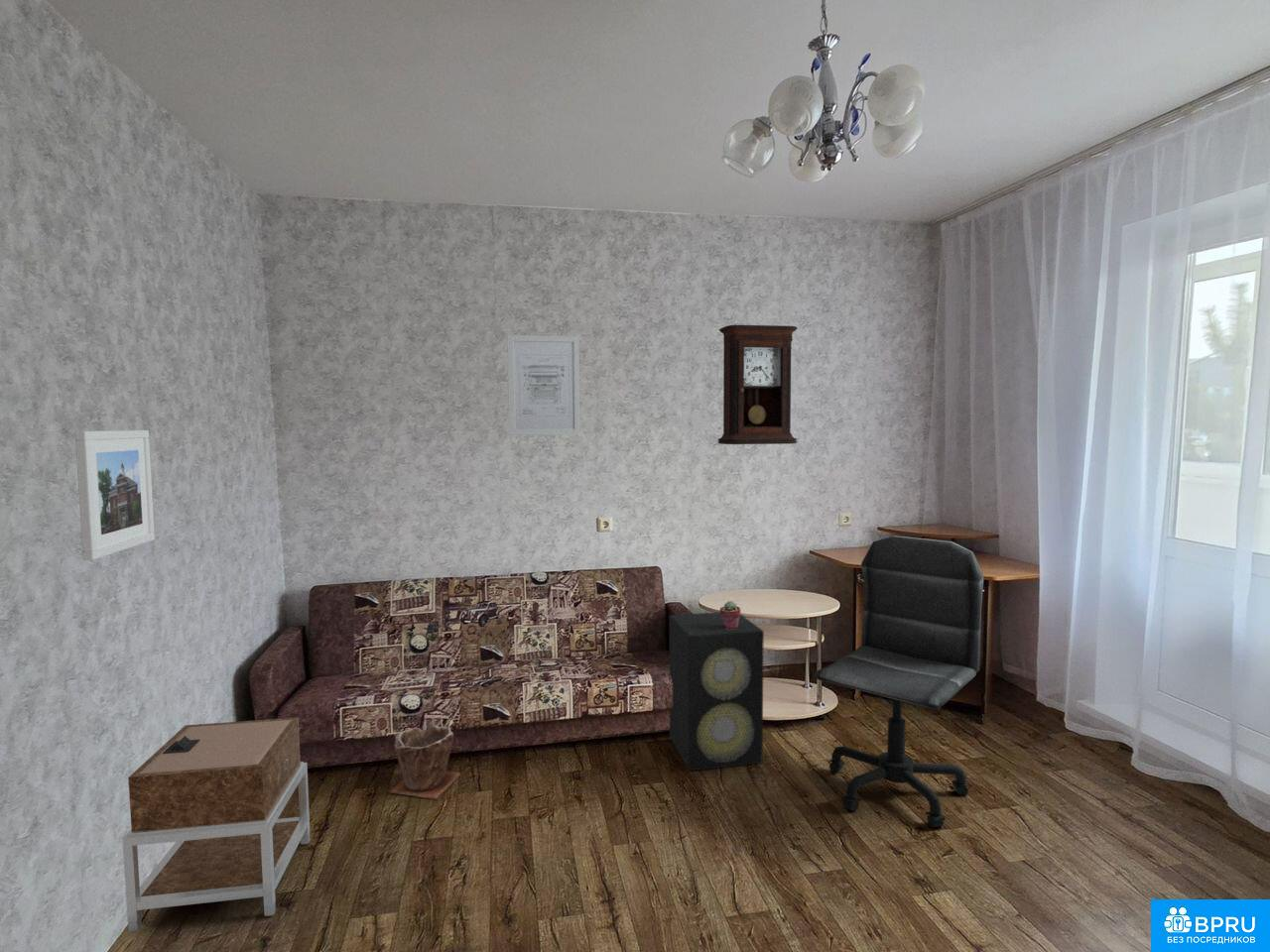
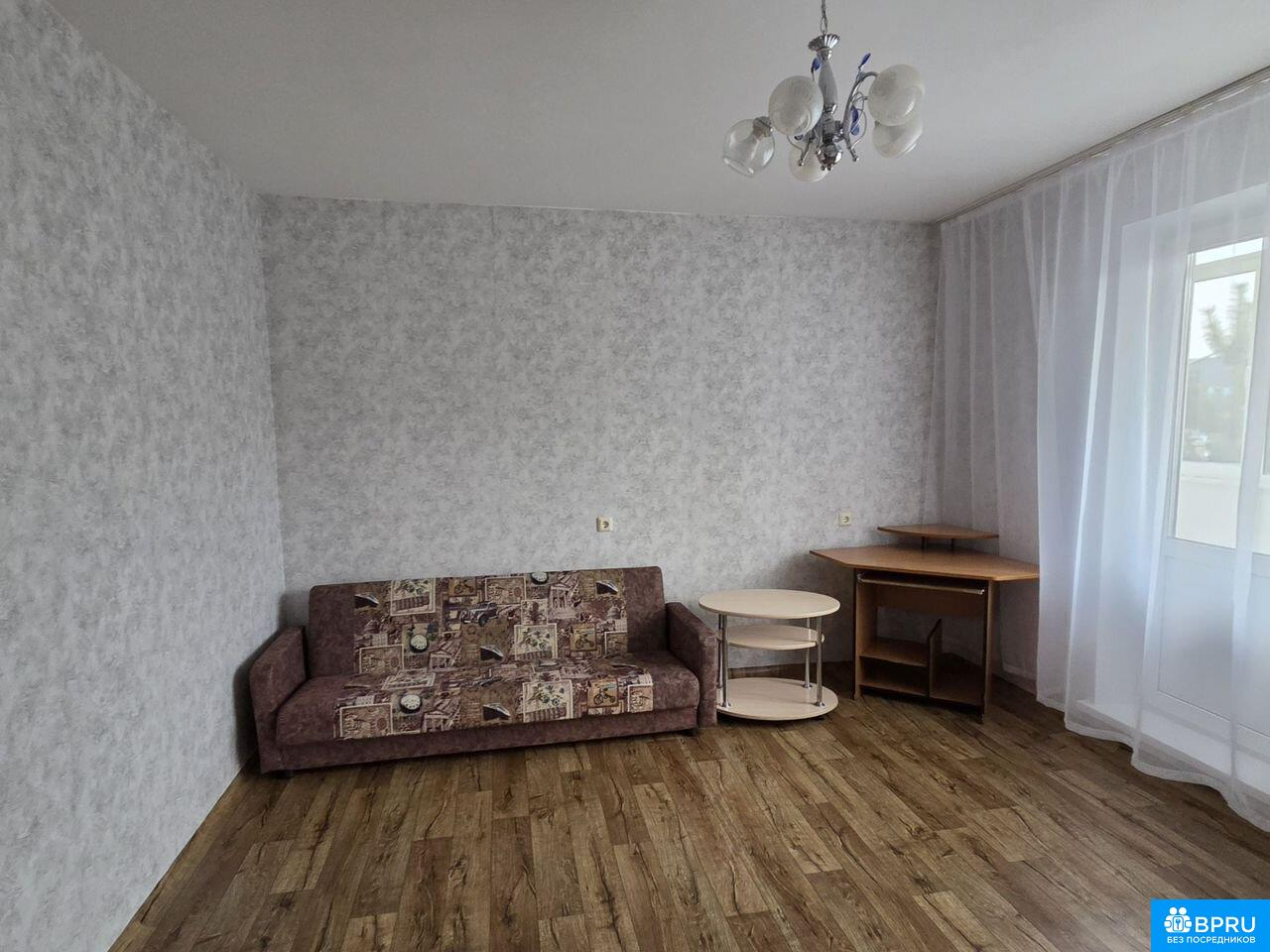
- potted succulent [719,600,741,629]
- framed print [74,429,156,561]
- wall art [507,334,581,436]
- pendulum clock [717,324,799,445]
- nightstand [122,716,311,932]
- office chair [813,535,984,828]
- speaker [669,611,765,773]
- plant pot [389,724,461,800]
